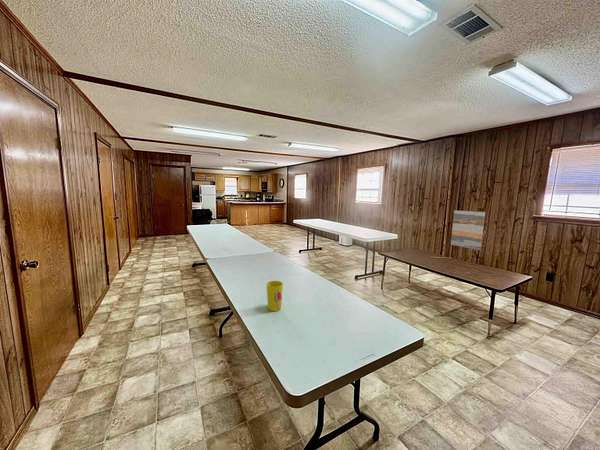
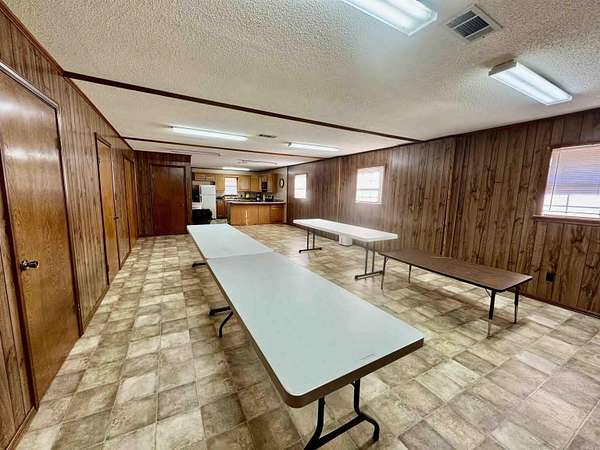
- cup [265,280,284,312]
- wall art [450,209,486,251]
